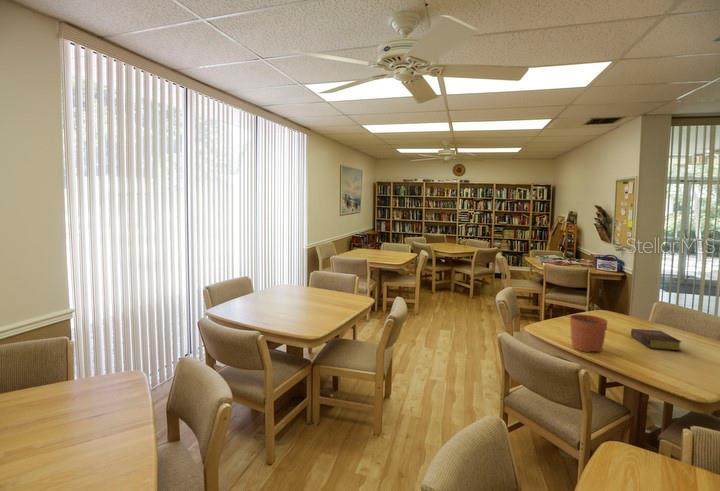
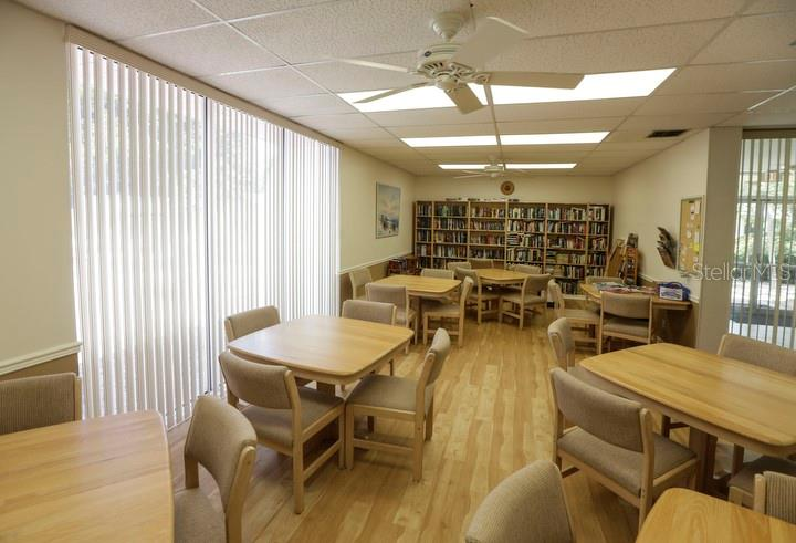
- bible [630,328,683,352]
- plant pot [569,304,609,353]
